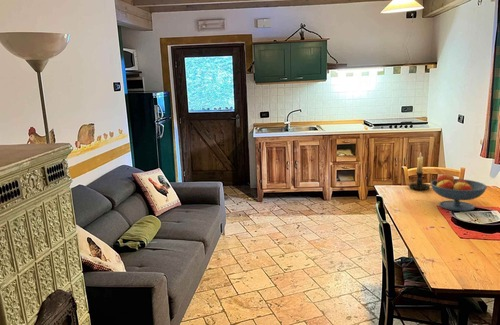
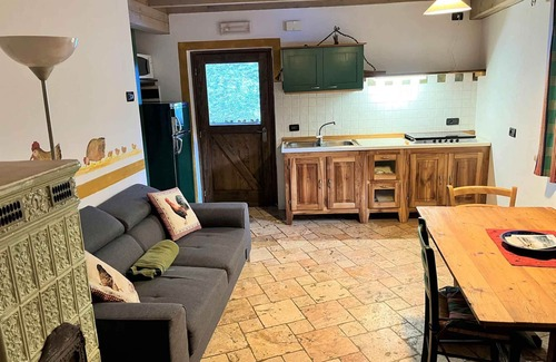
- candle holder [408,151,431,191]
- fruit bowl [429,173,488,212]
